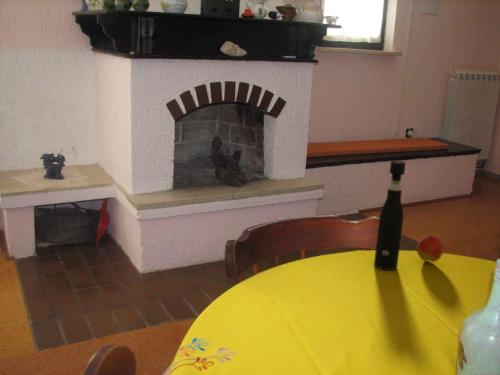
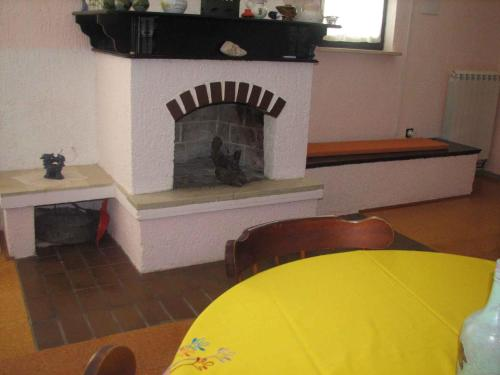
- peach [416,235,445,263]
- pepper grinder [373,160,407,271]
